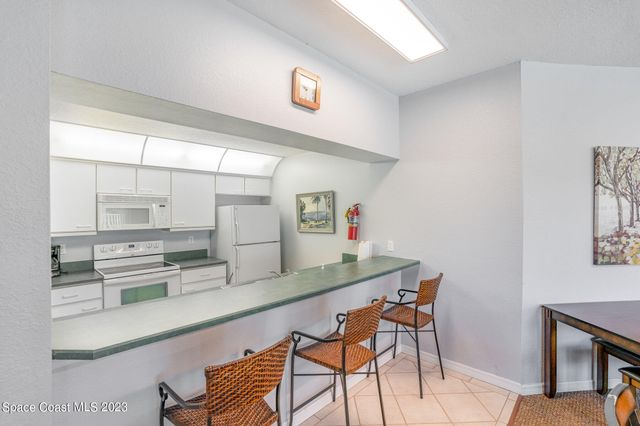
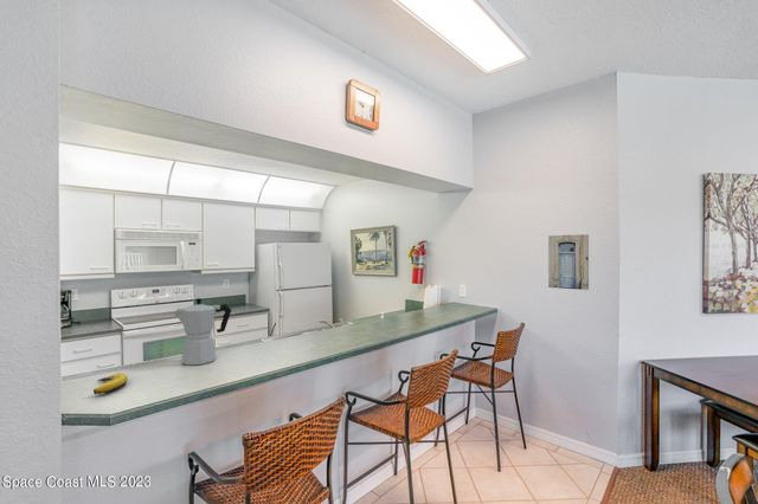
+ banana [92,371,129,395]
+ wall art [547,233,590,291]
+ moka pot [171,297,232,367]
